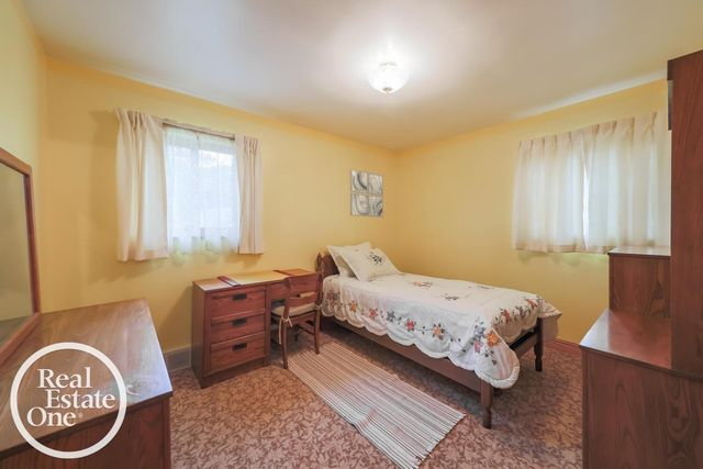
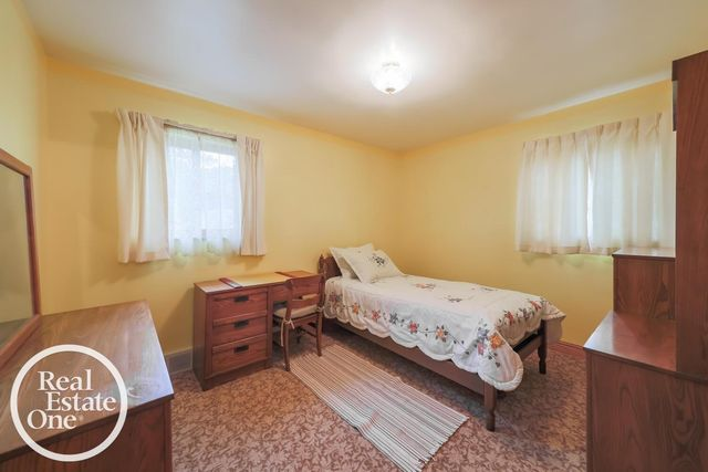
- wall art [349,168,384,219]
